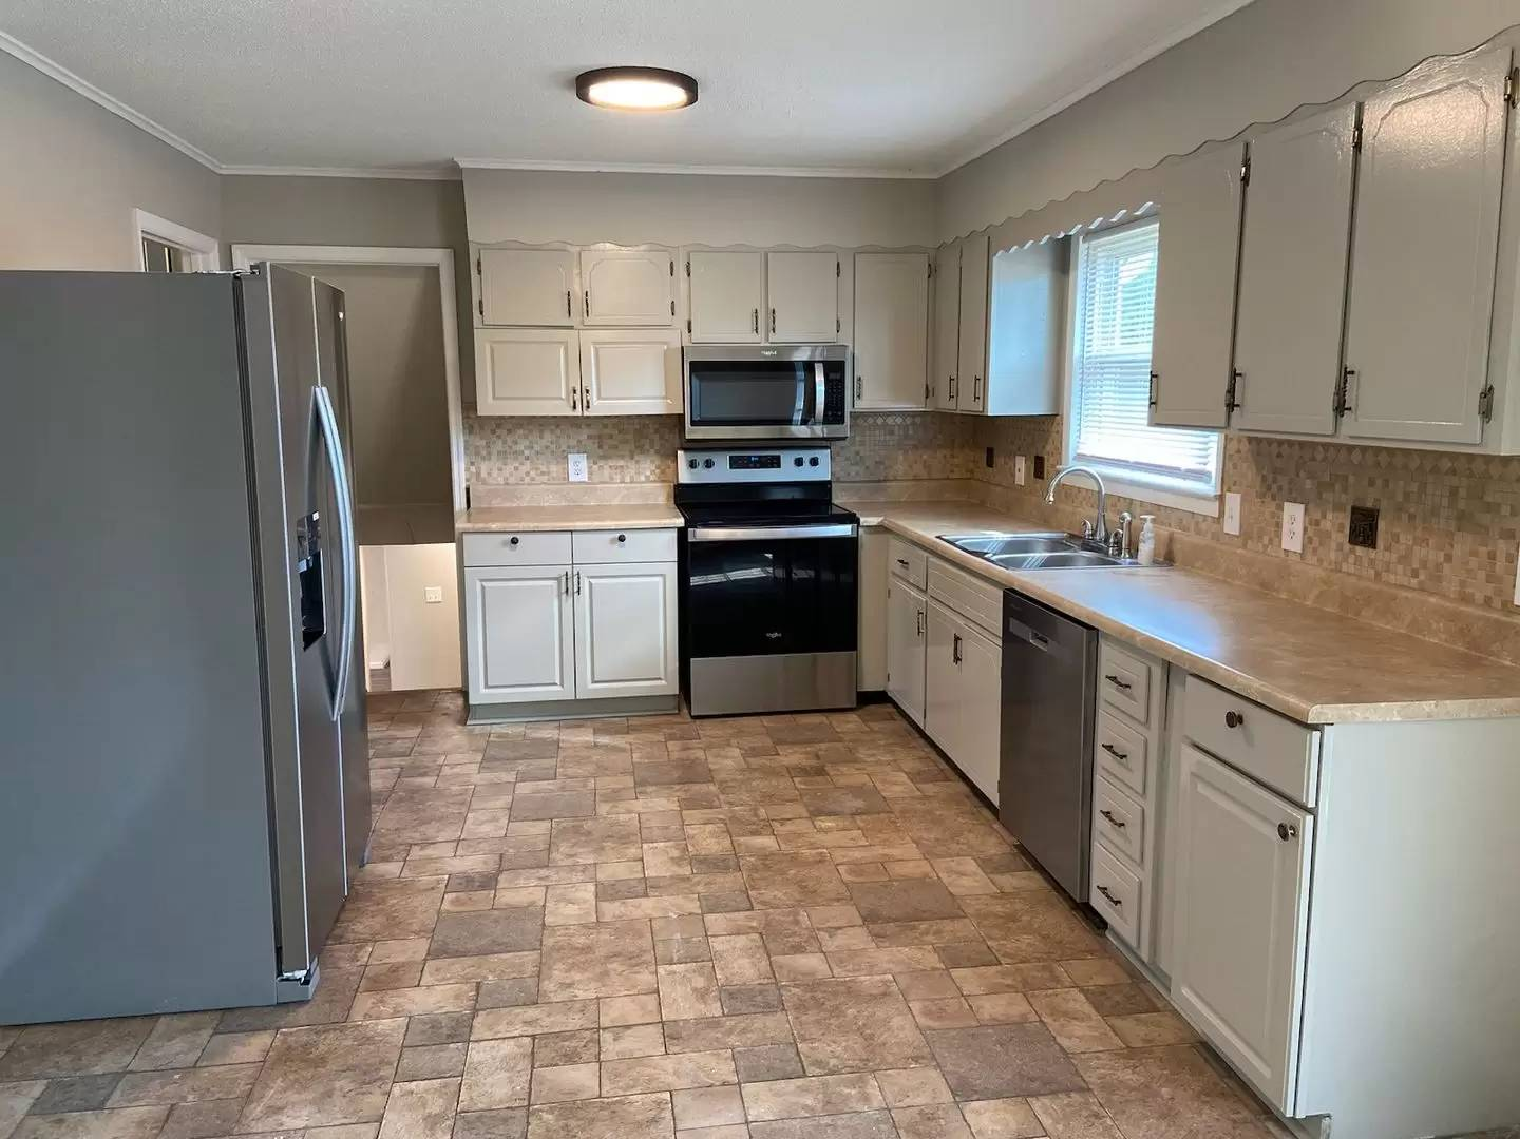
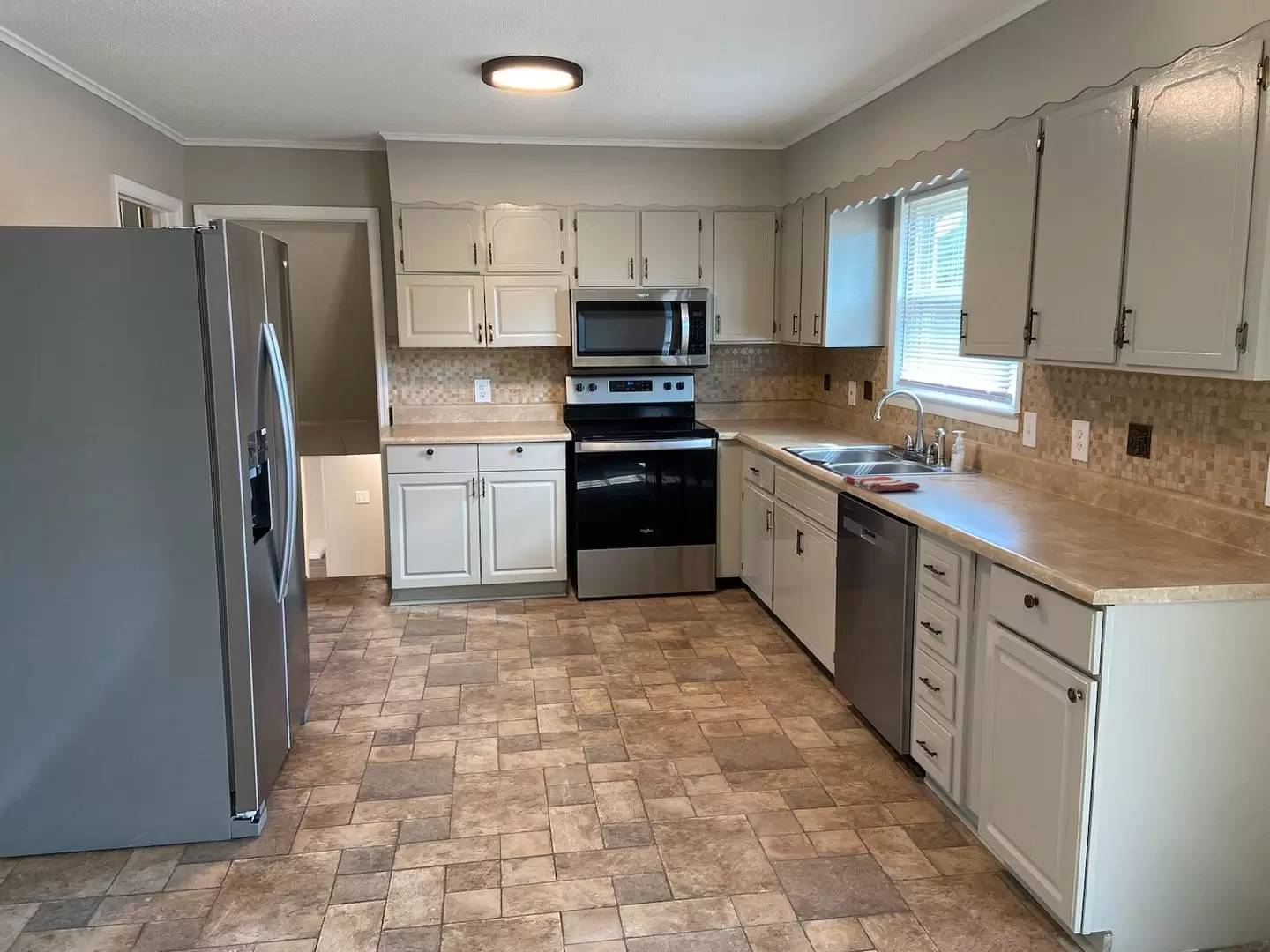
+ dish towel [842,475,921,493]
